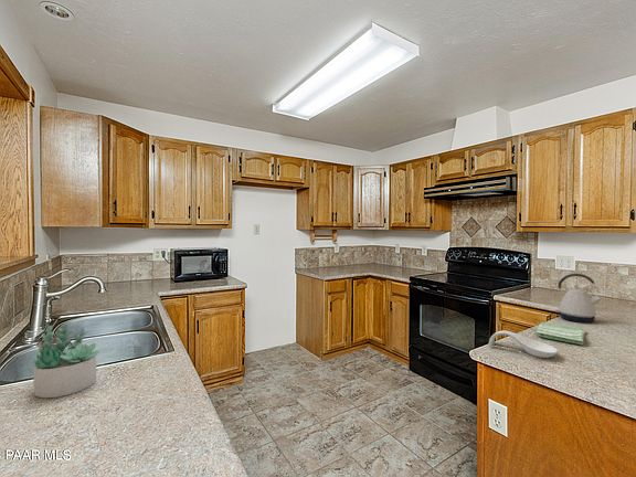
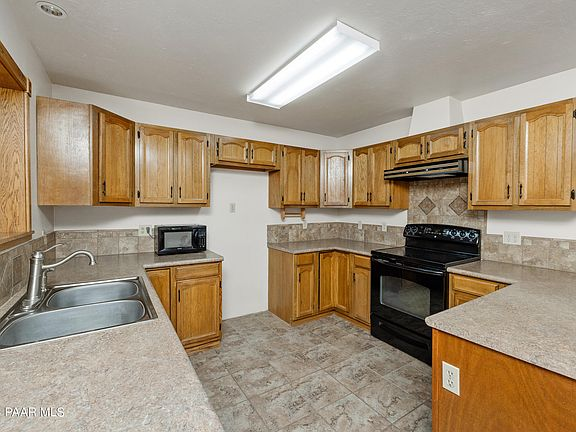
- succulent plant [32,322,100,399]
- dish towel [536,321,586,346]
- kettle [554,273,604,324]
- spoon rest [488,330,559,359]
